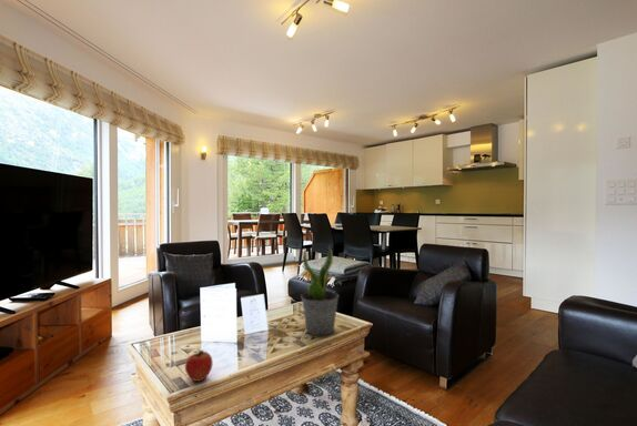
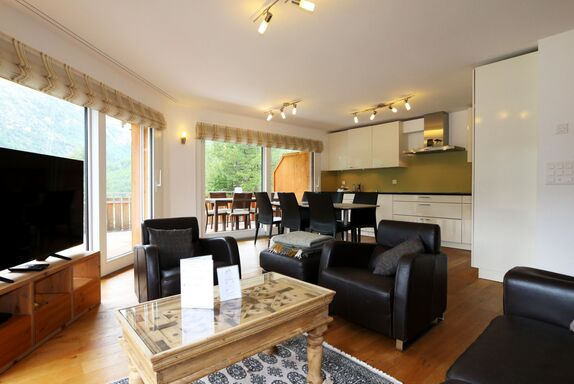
- apple [184,348,214,383]
- potted plant [300,244,340,336]
